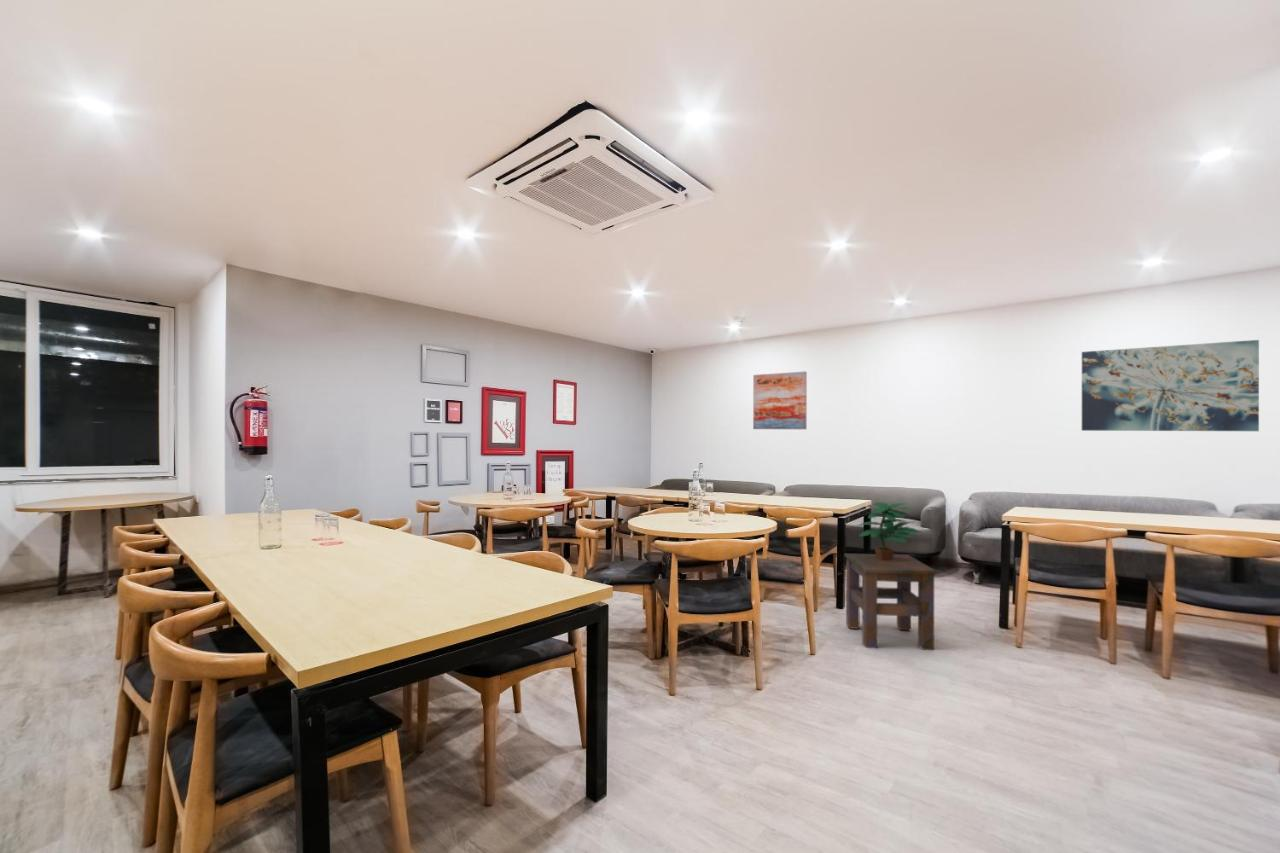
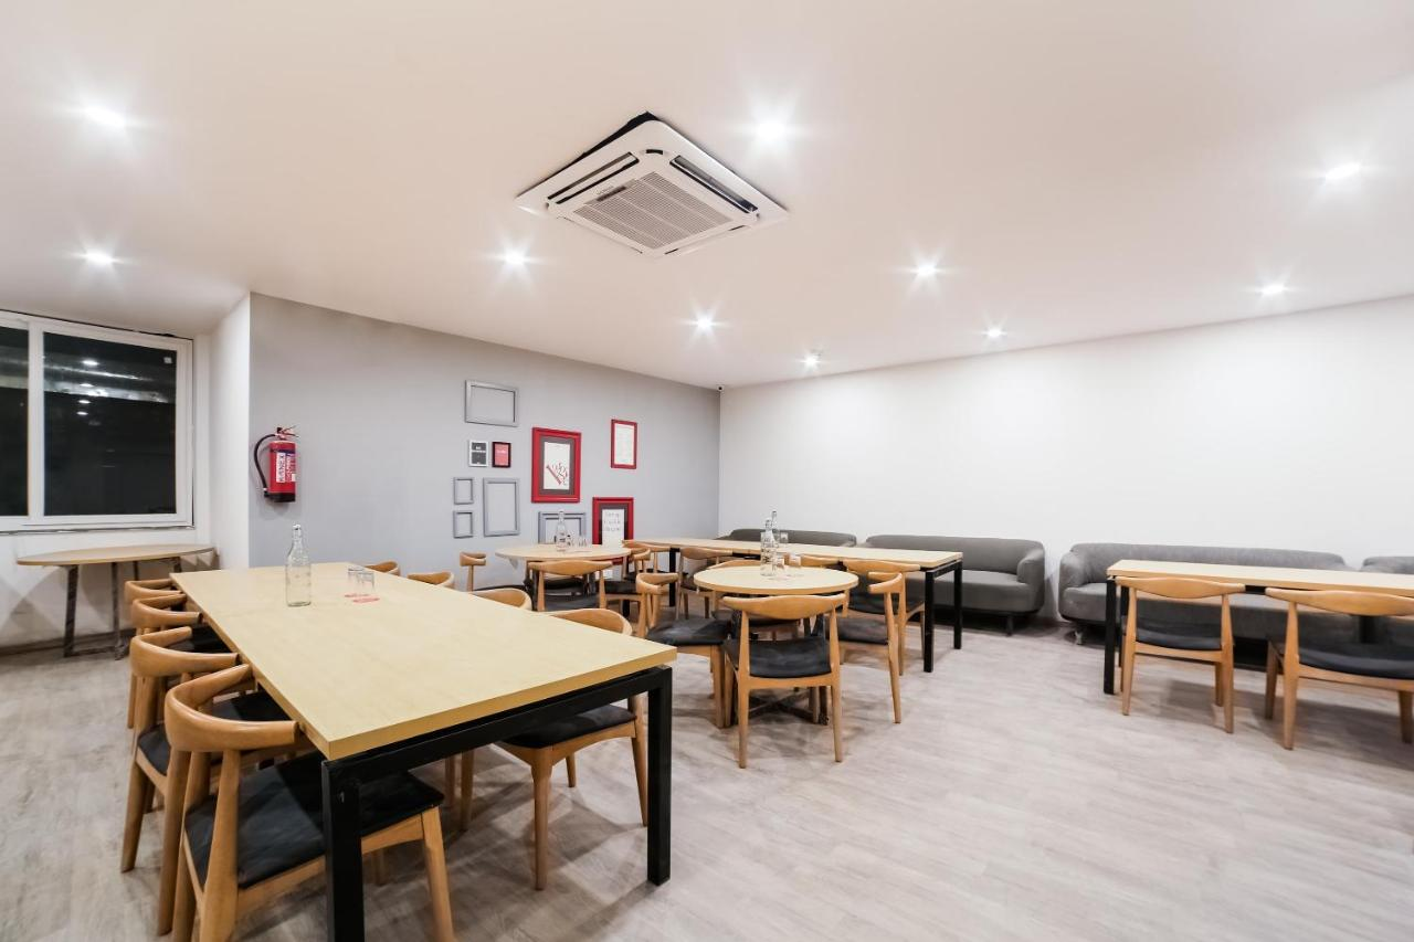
- wall art [1081,339,1260,432]
- side table [843,552,938,651]
- wall art [752,370,808,430]
- potted plant [856,501,920,560]
